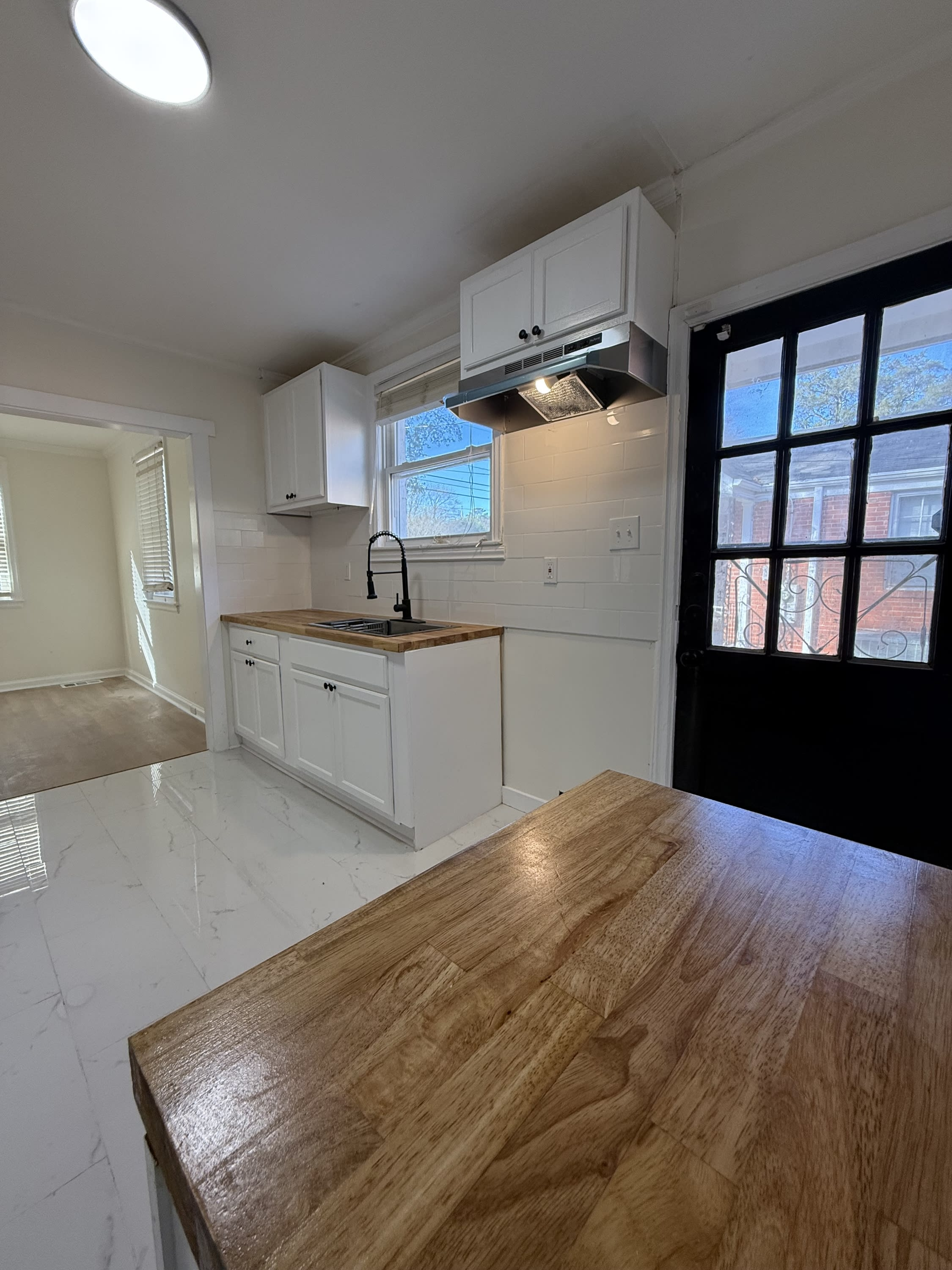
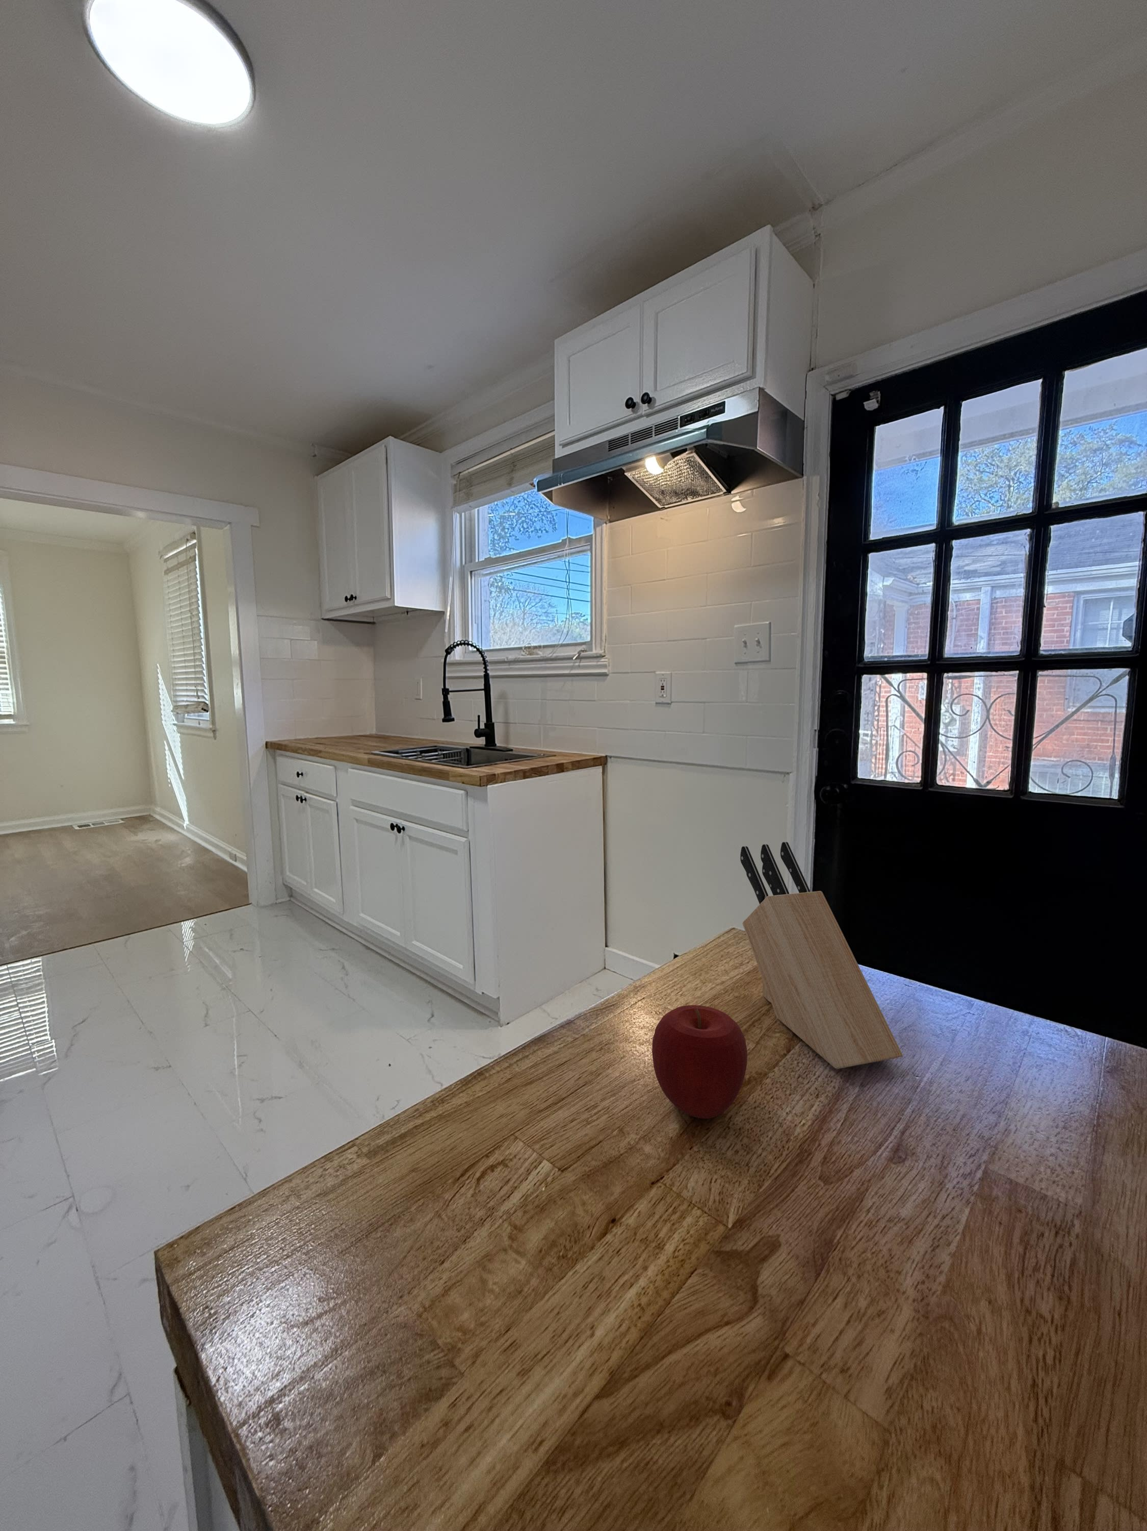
+ apple [652,1005,748,1119]
+ knife block [740,841,902,1069]
